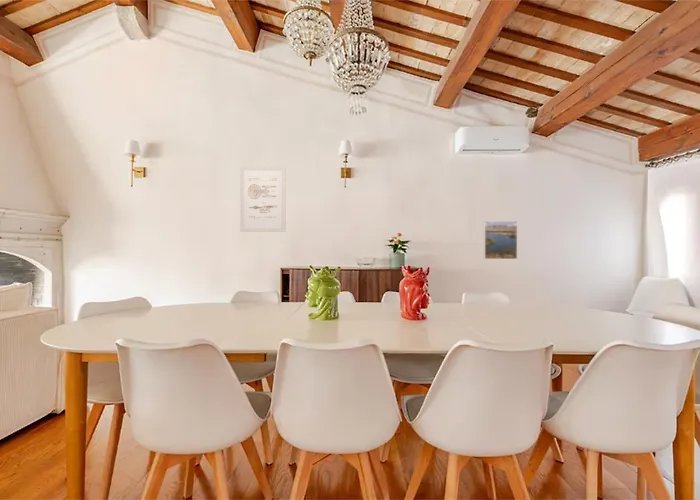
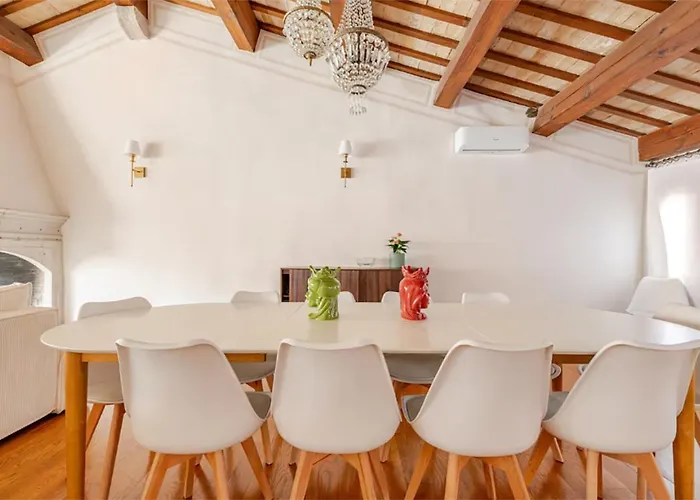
- wall art [239,165,287,233]
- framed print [483,220,518,260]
